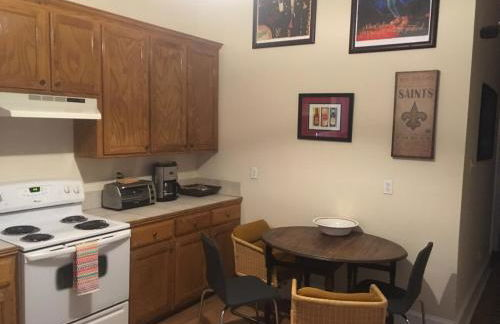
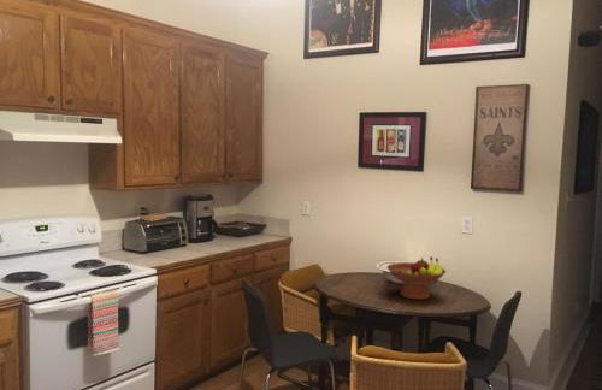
+ fruit bowl [385,255,447,301]
